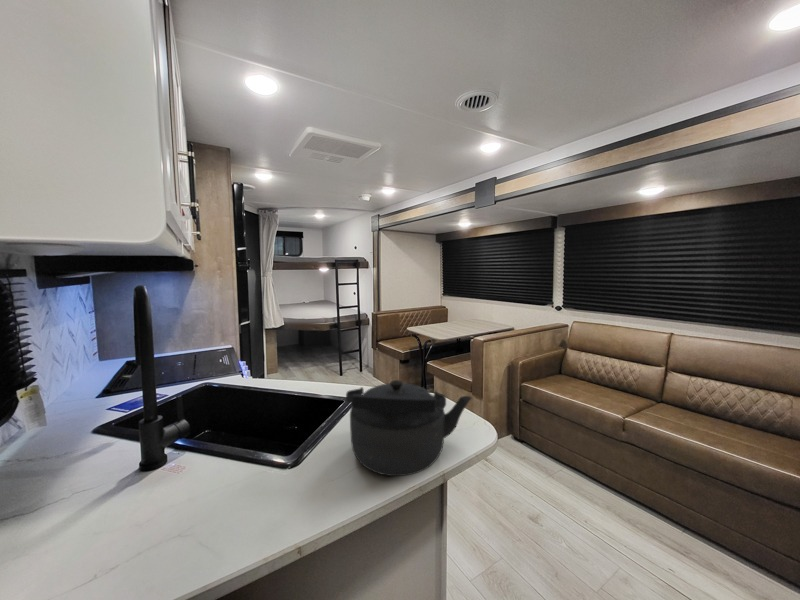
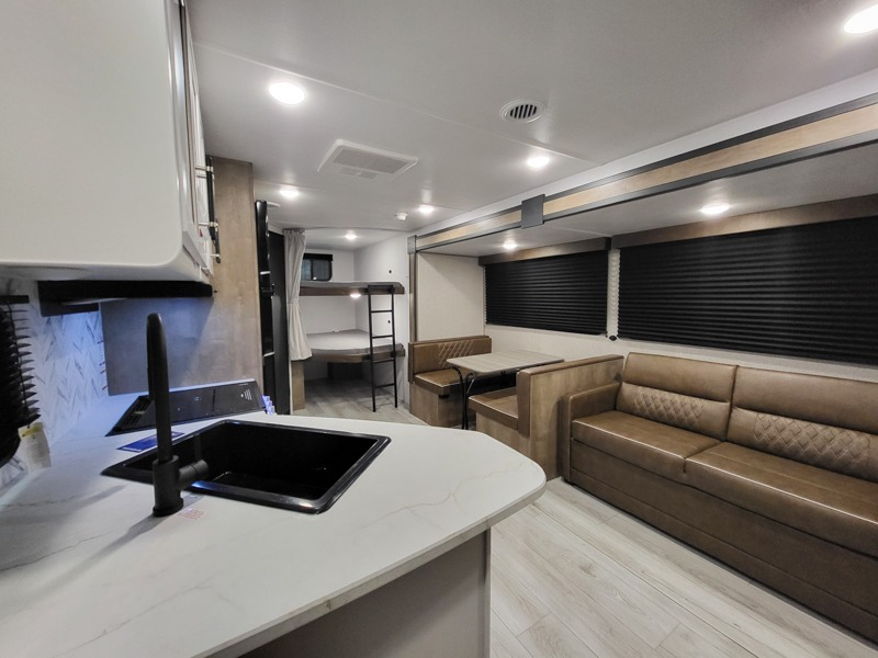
- kettle [345,379,473,477]
